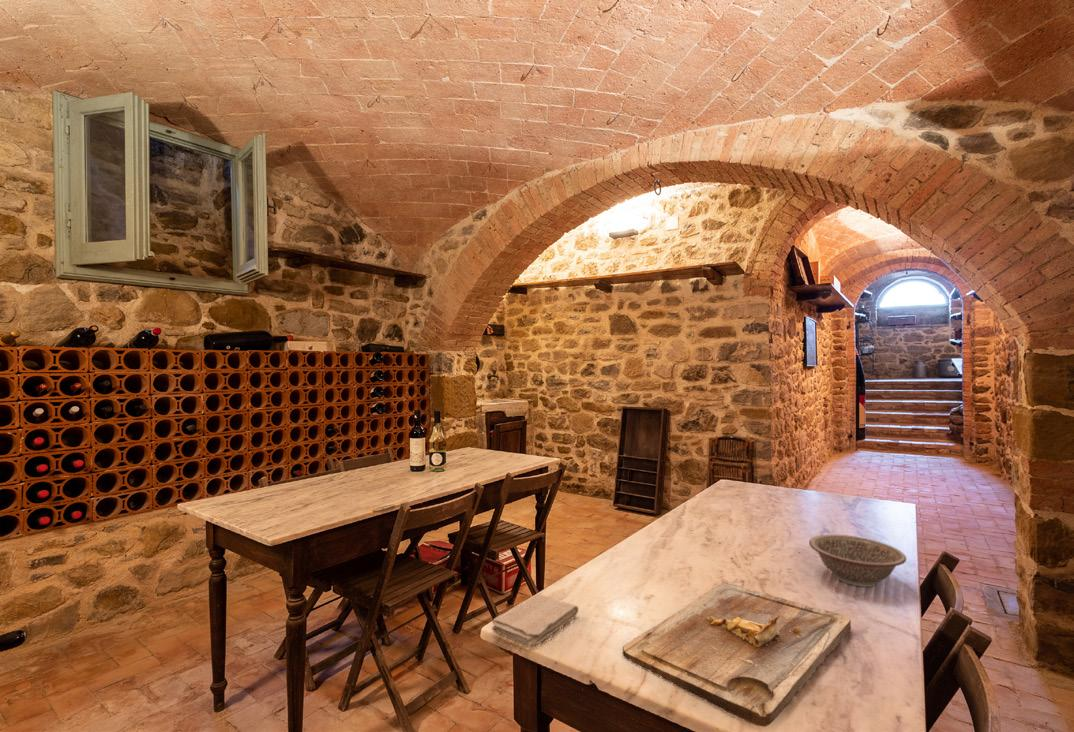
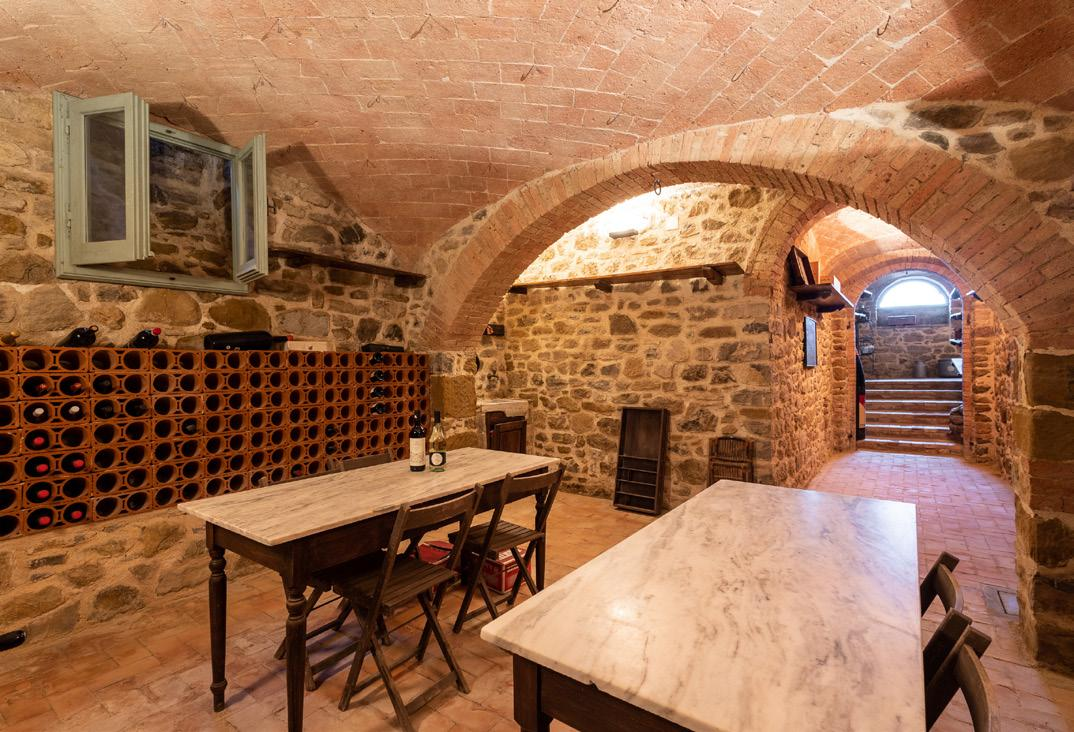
- washcloth [491,593,579,646]
- decorative bowl [808,533,907,588]
- cutting board [622,583,852,728]
